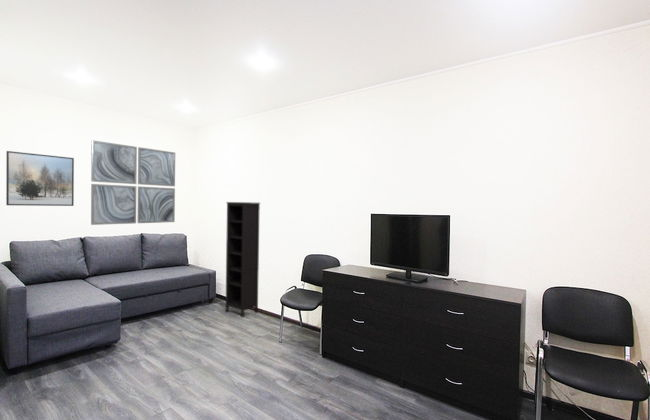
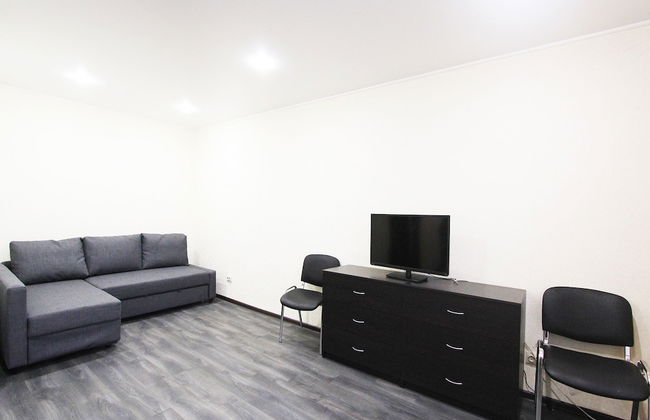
- bookcase [224,201,261,319]
- wall art [90,139,176,226]
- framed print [5,150,75,207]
